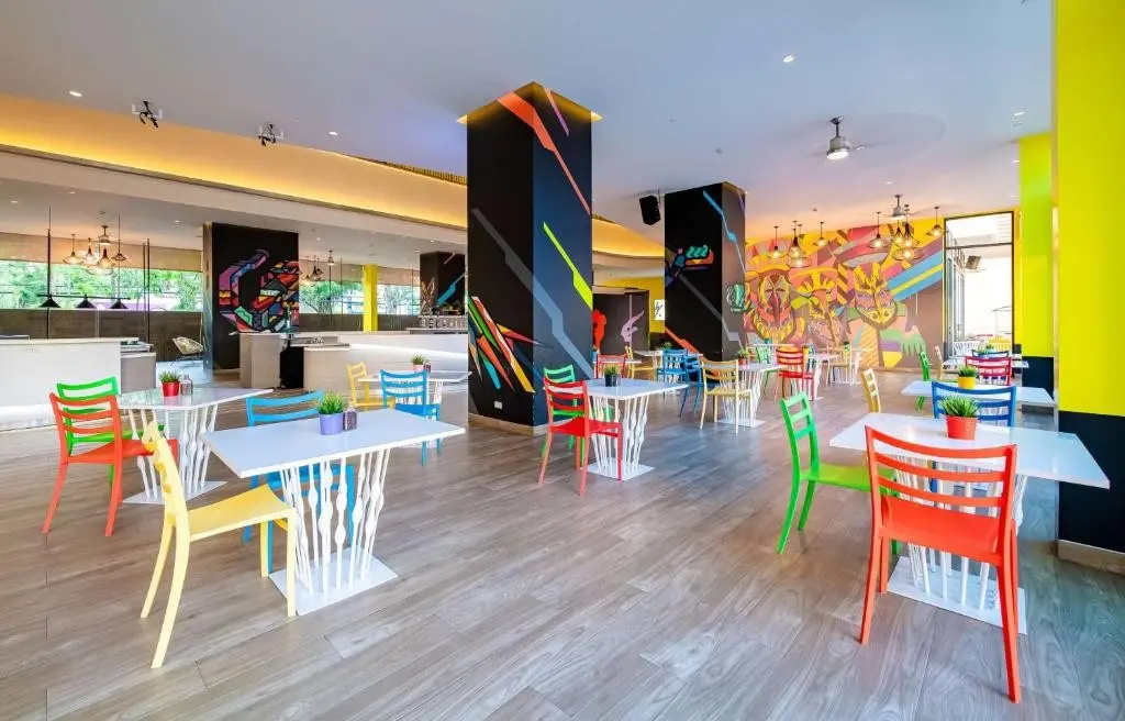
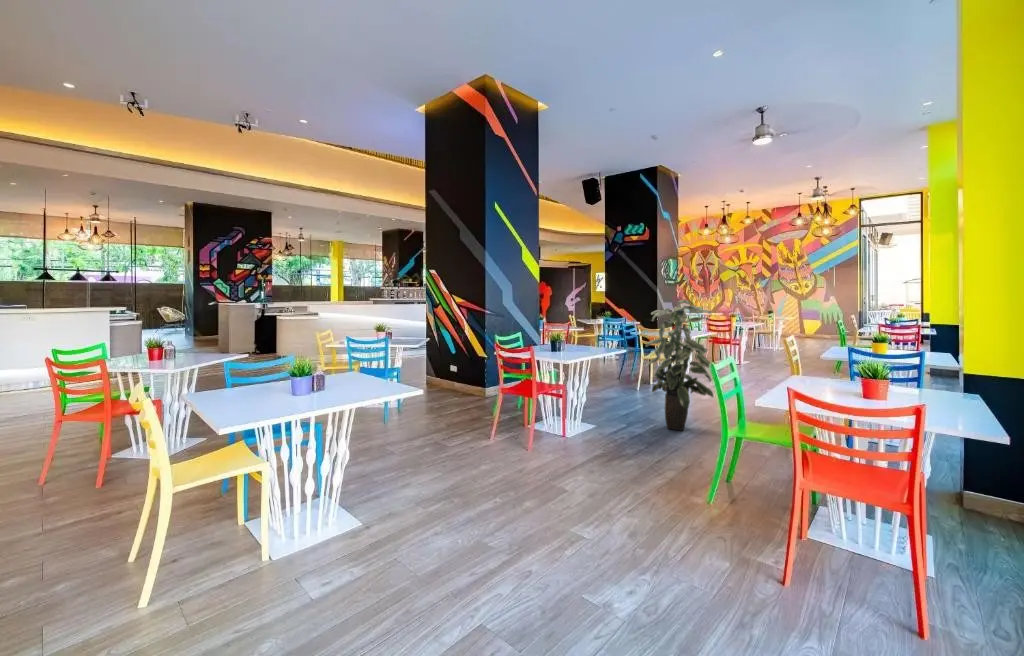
+ indoor plant [645,299,714,432]
